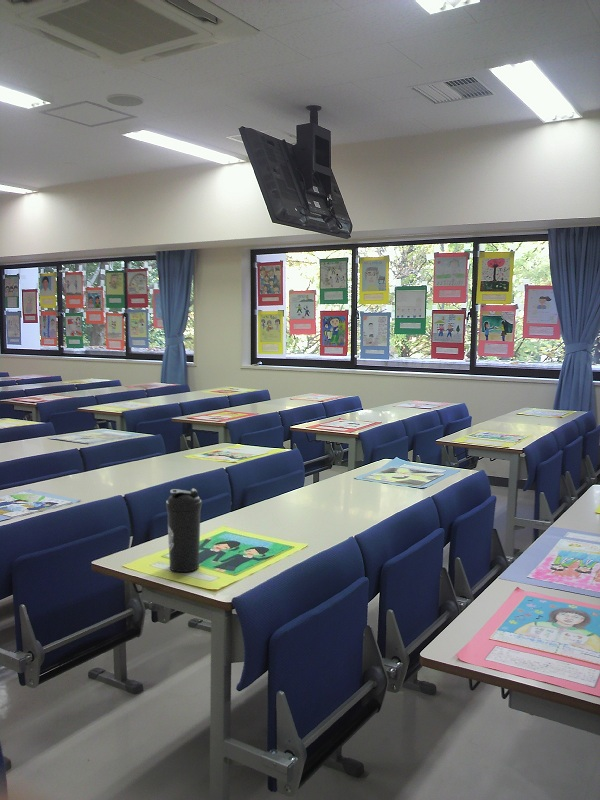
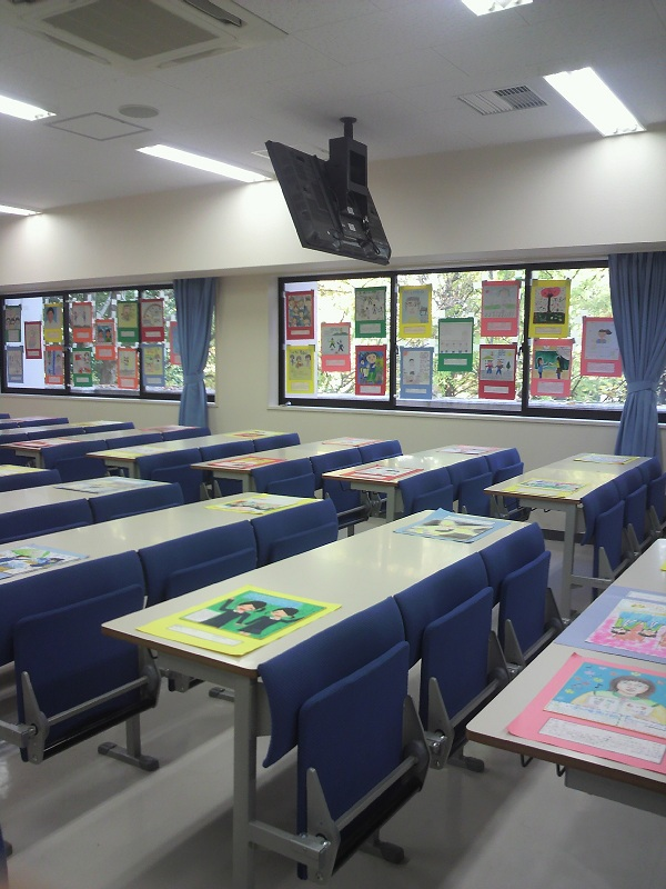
- water bottle [165,487,203,573]
